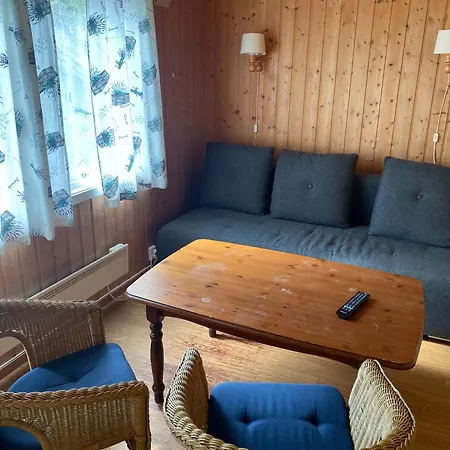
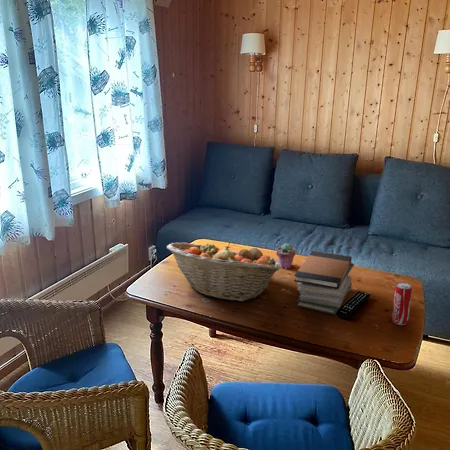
+ fruit basket [166,241,282,302]
+ beverage can [391,282,413,326]
+ book stack [293,250,355,316]
+ potted succulent [275,242,297,270]
